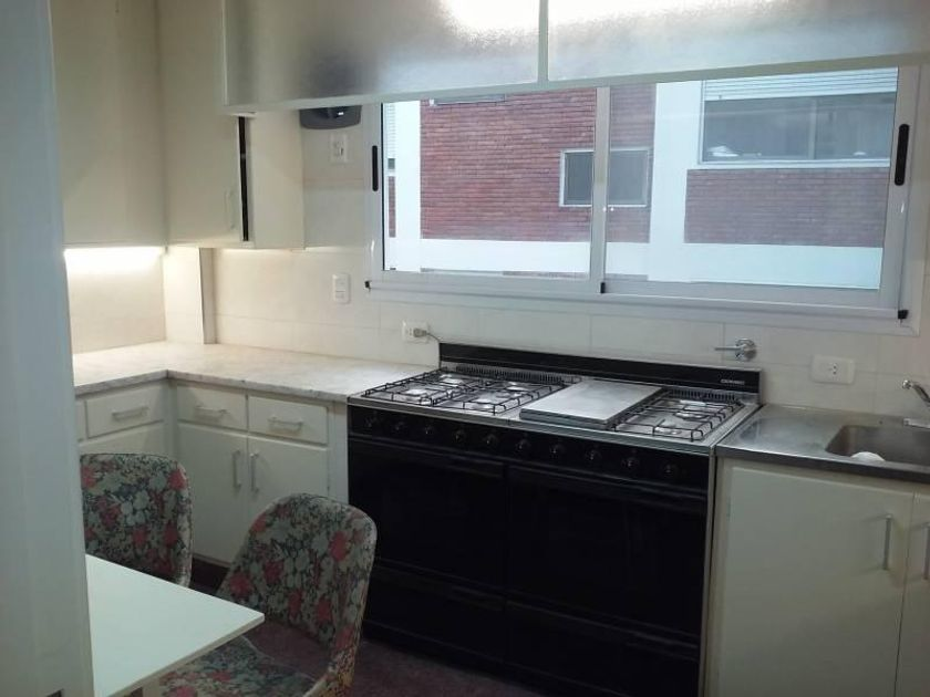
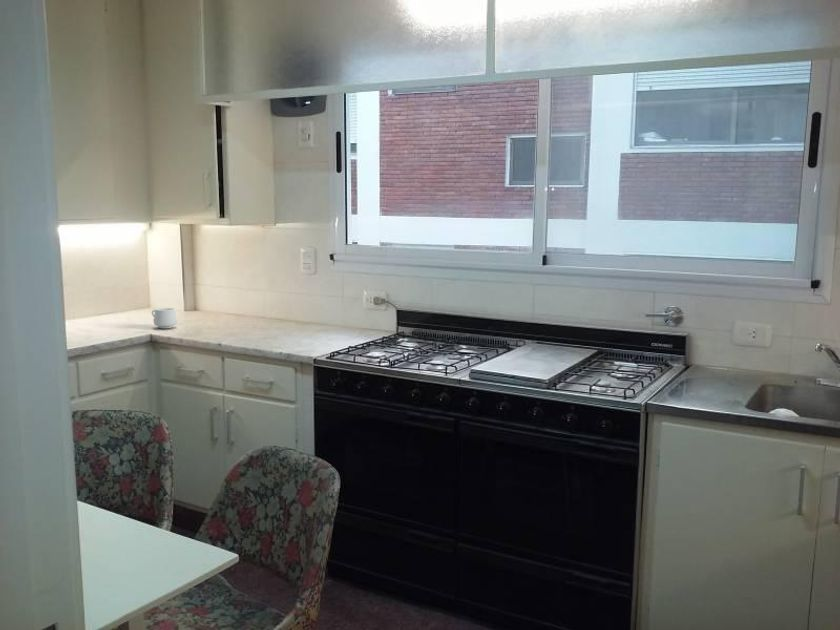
+ mug [151,307,178,329]
